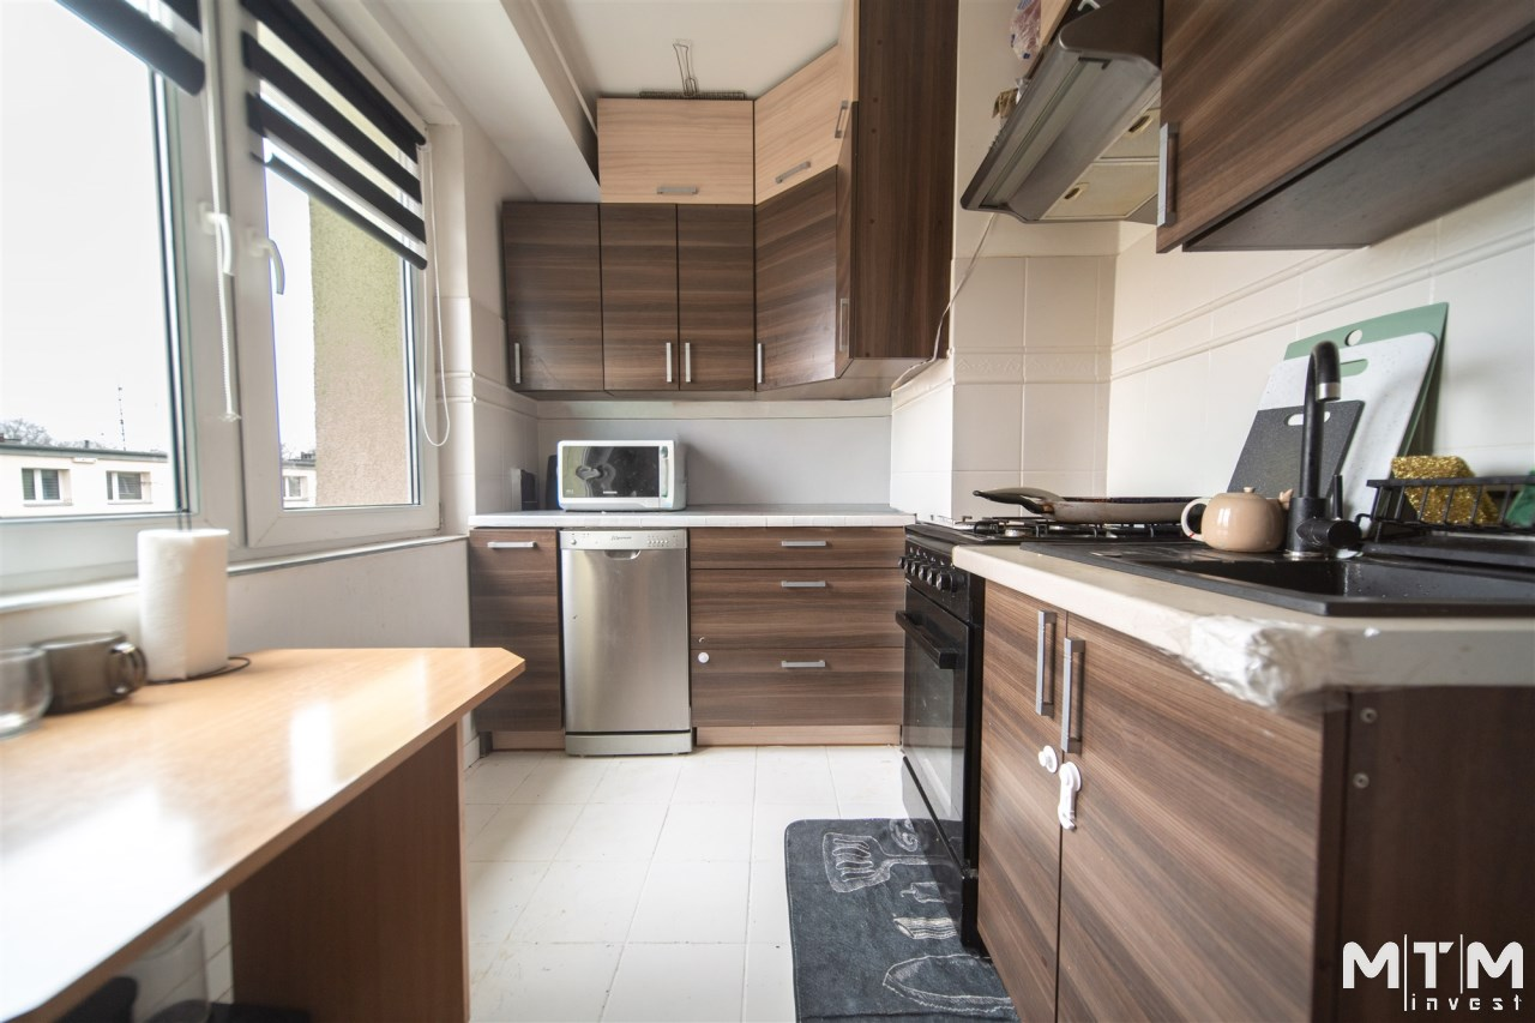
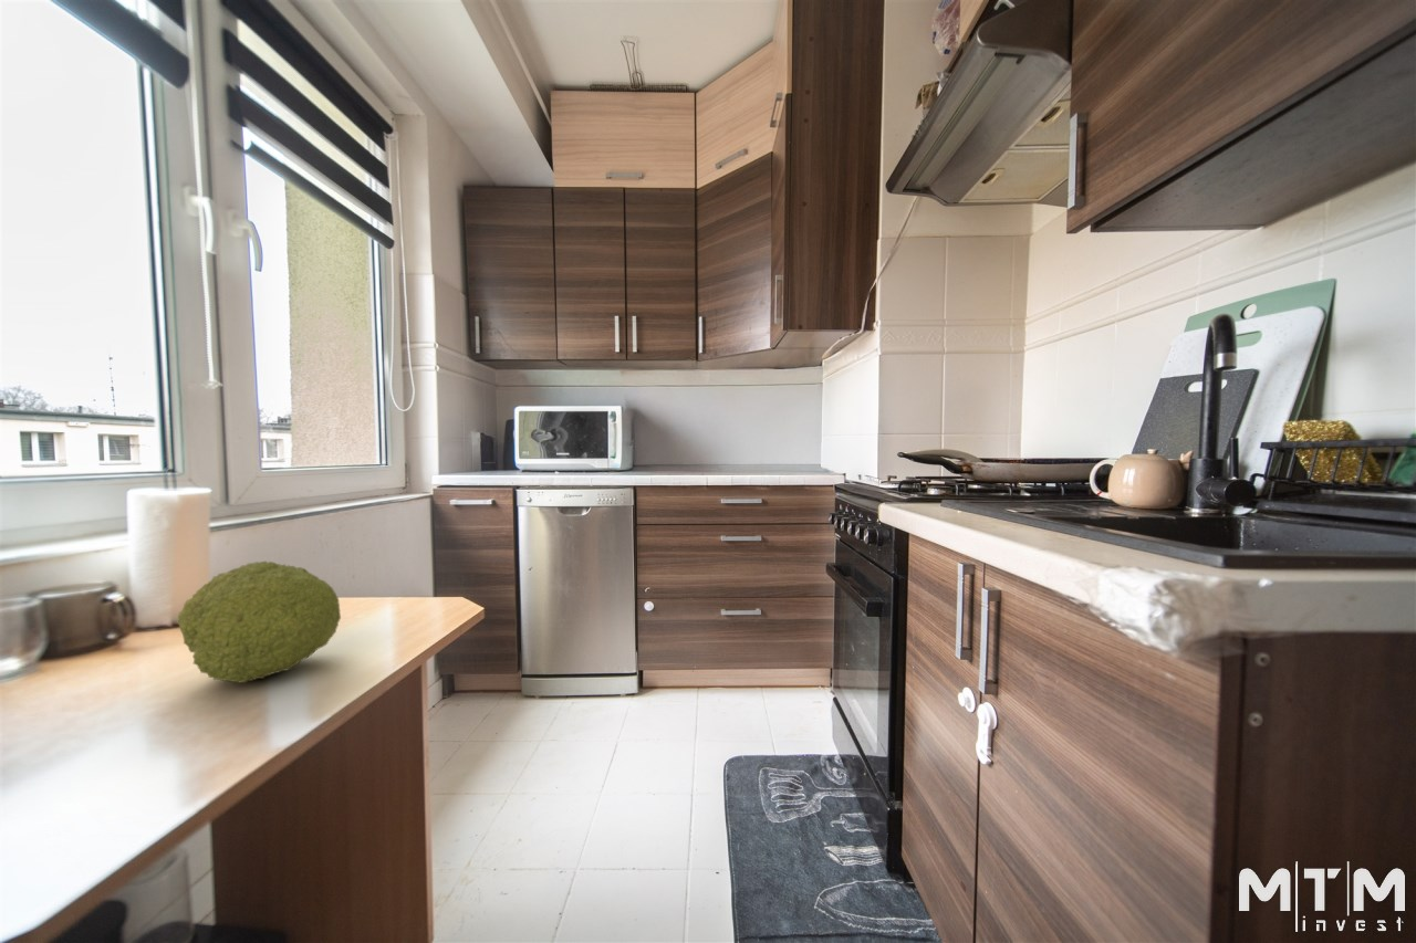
+ fruit [176,560,342,684]
